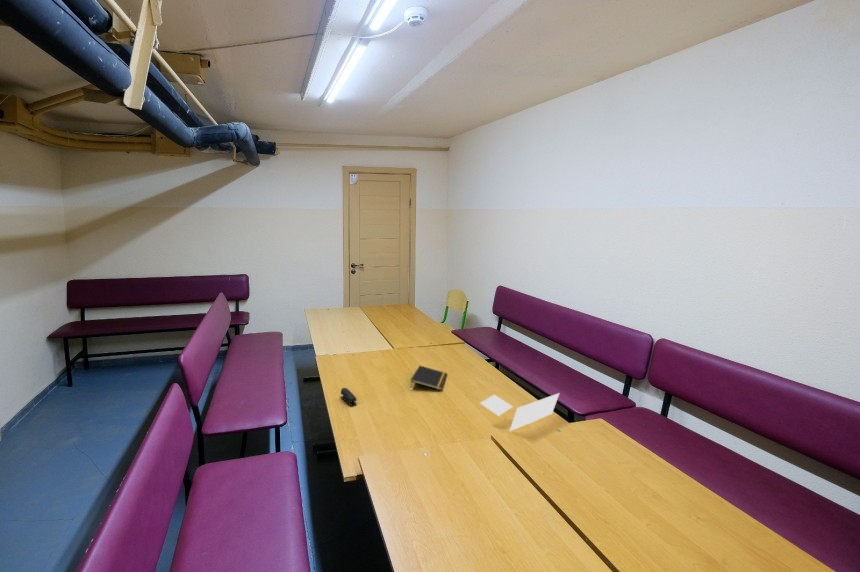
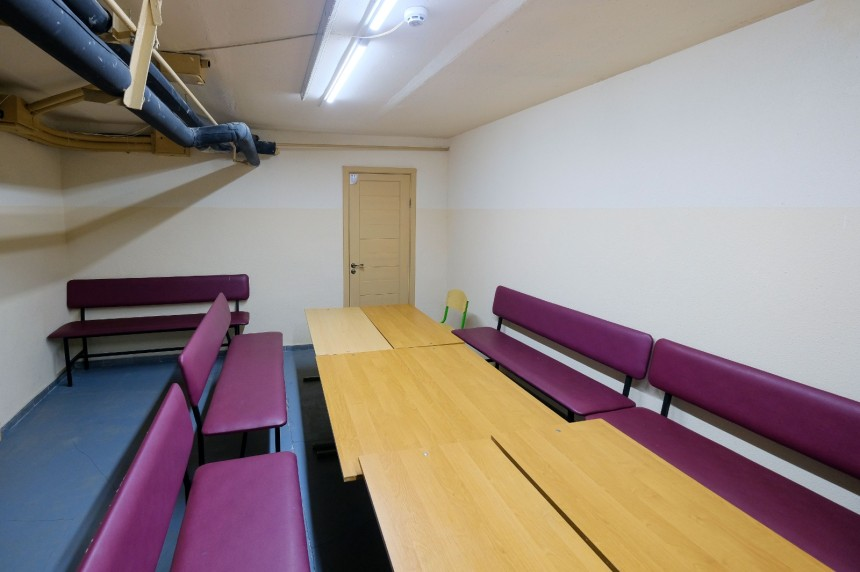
- notepad [409,365,448,391]
- stapler [340,387,358,406]
- papers [479,392,560,432]
